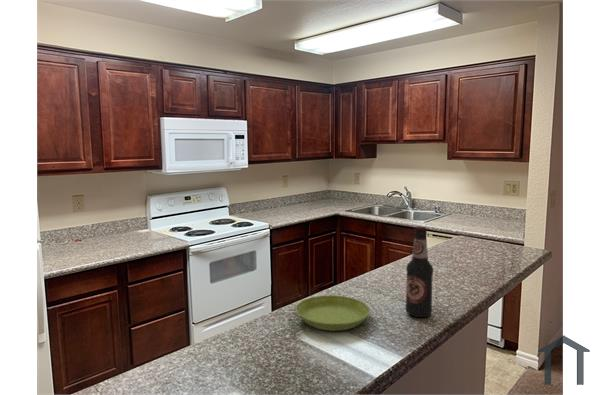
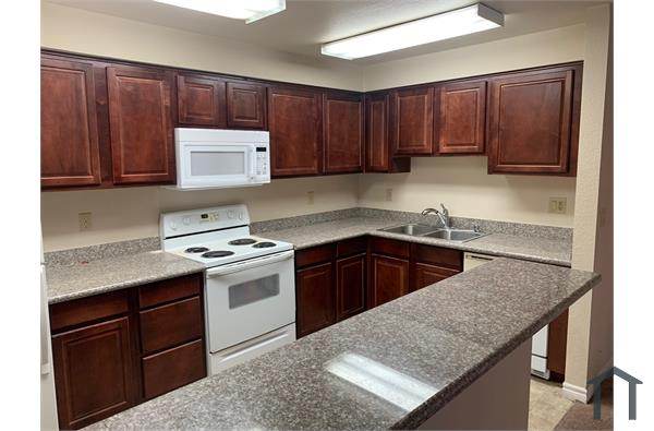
- saucer [295,294,371,332]
- bottle [404,226,434,318]
